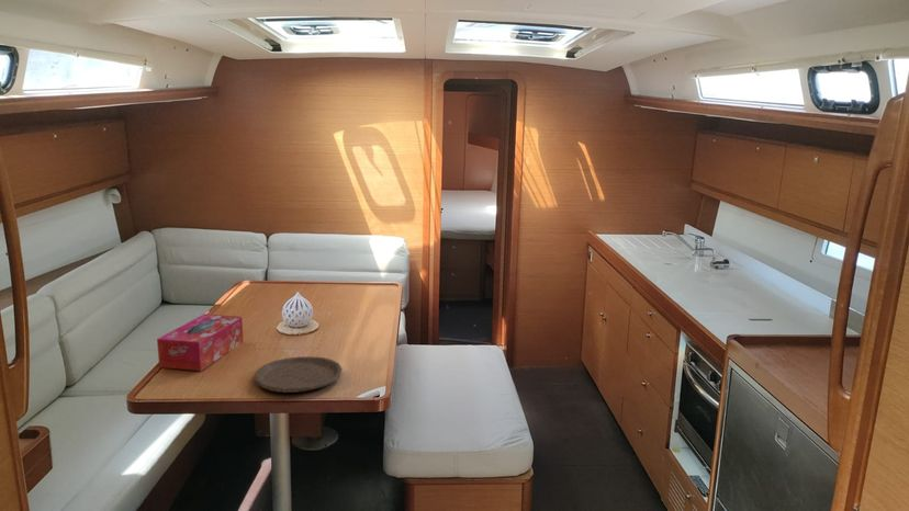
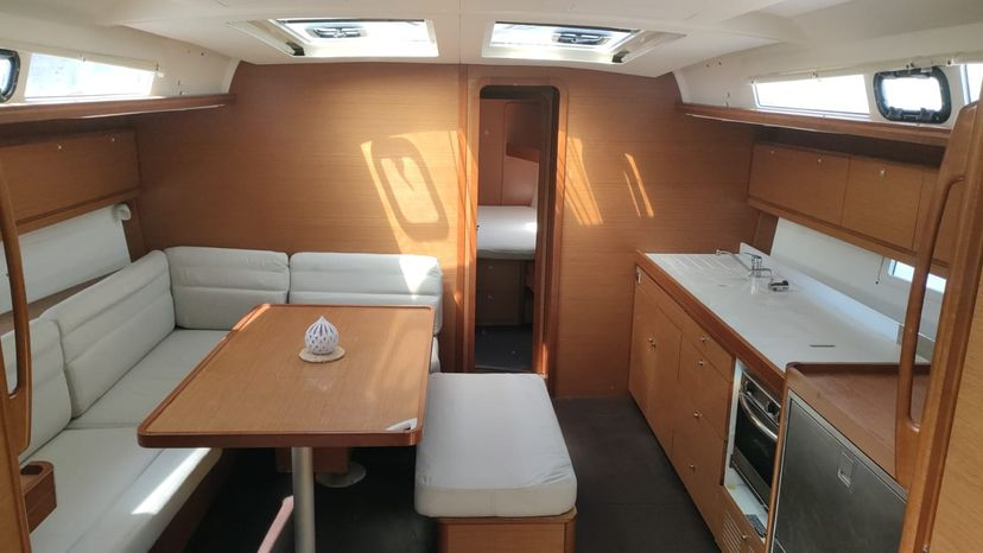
- plate [254,355,343,394]
- tissue box [156,313,245,372]
